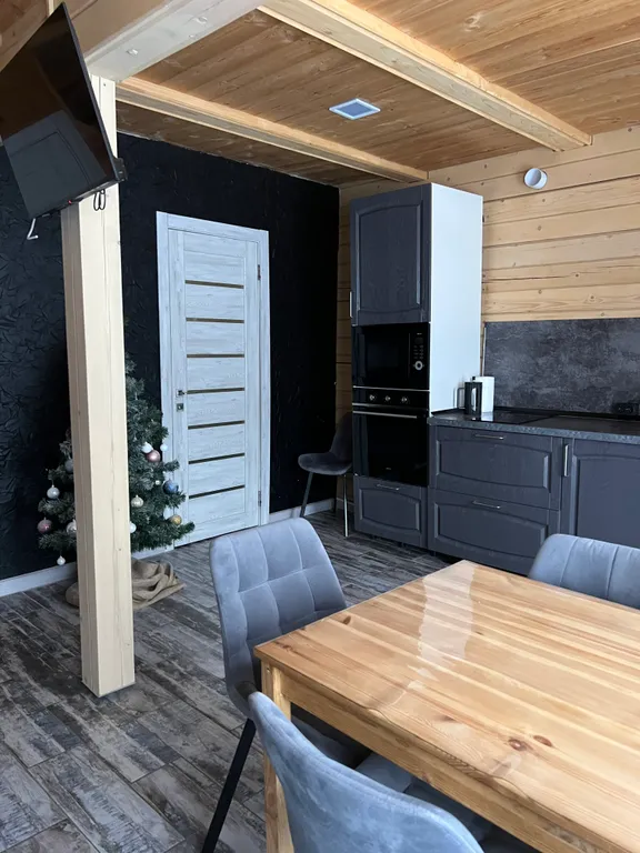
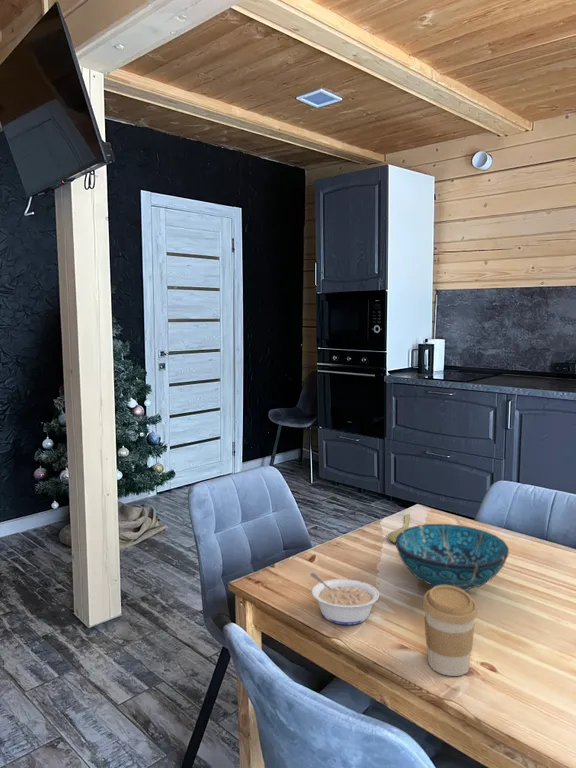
+ legume [309,572,380,626]
+ spoon [387,513,411,544]
+ decorative bowl [394,523,510,592]
+ coffee cup [422,585,479,677]
